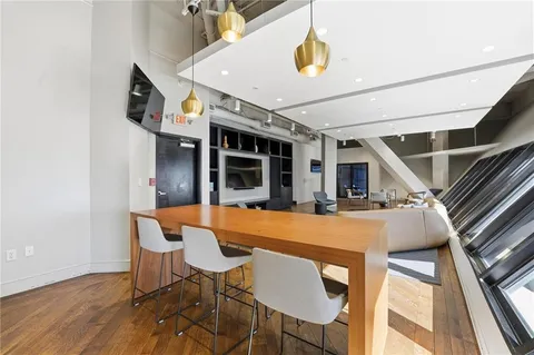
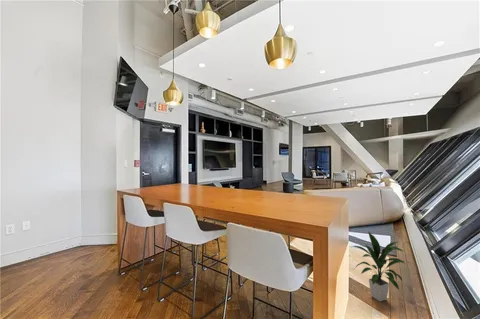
+ indoor plant [352,230,407,302]
